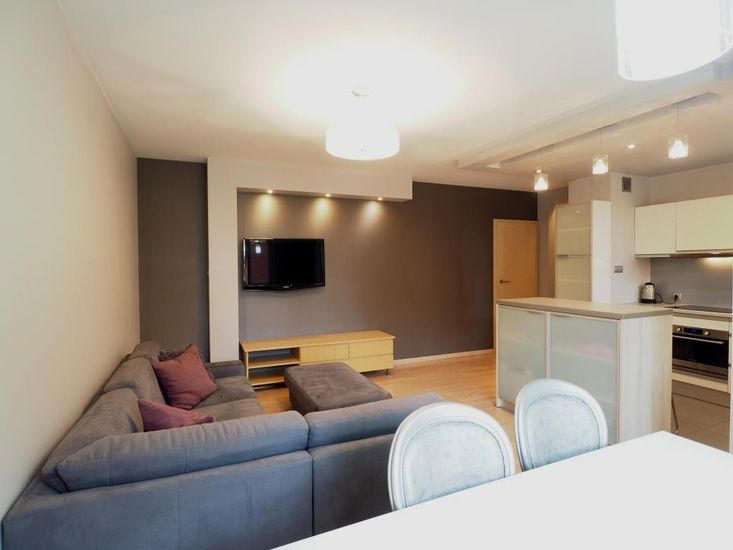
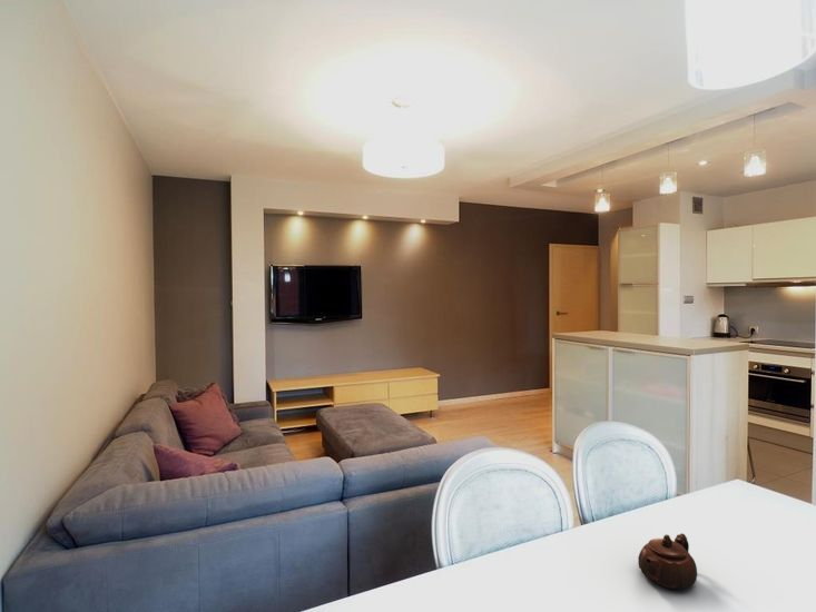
+ teapot [637,533,698,591]
